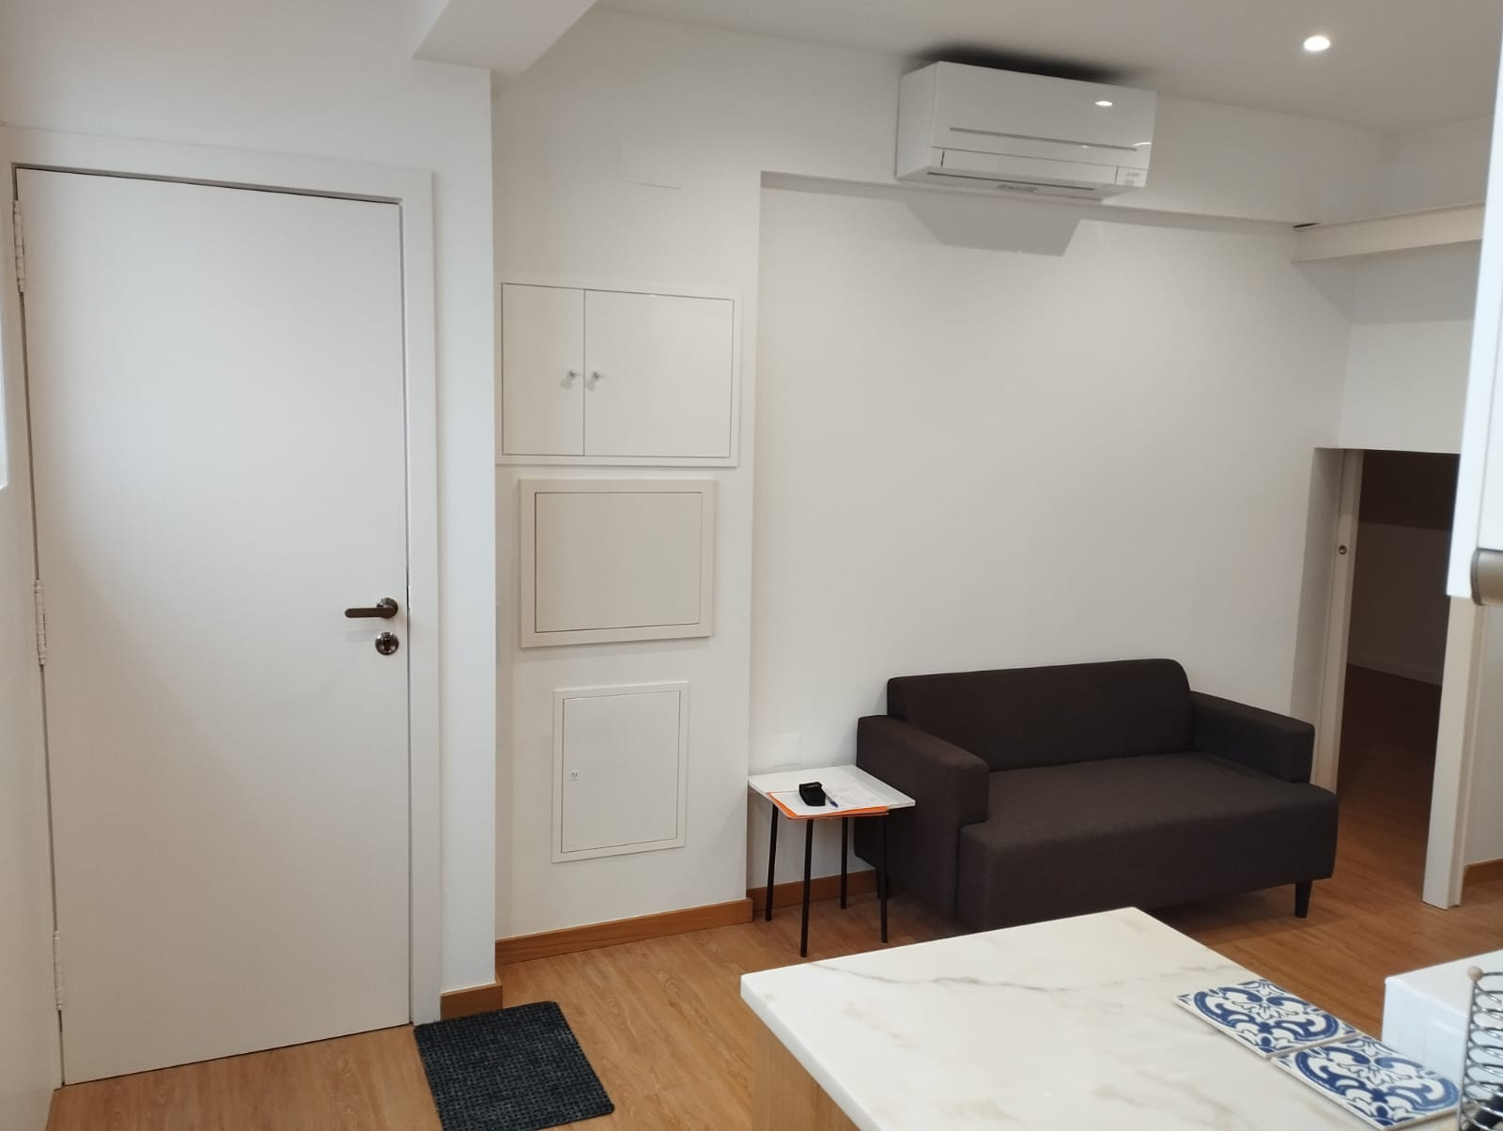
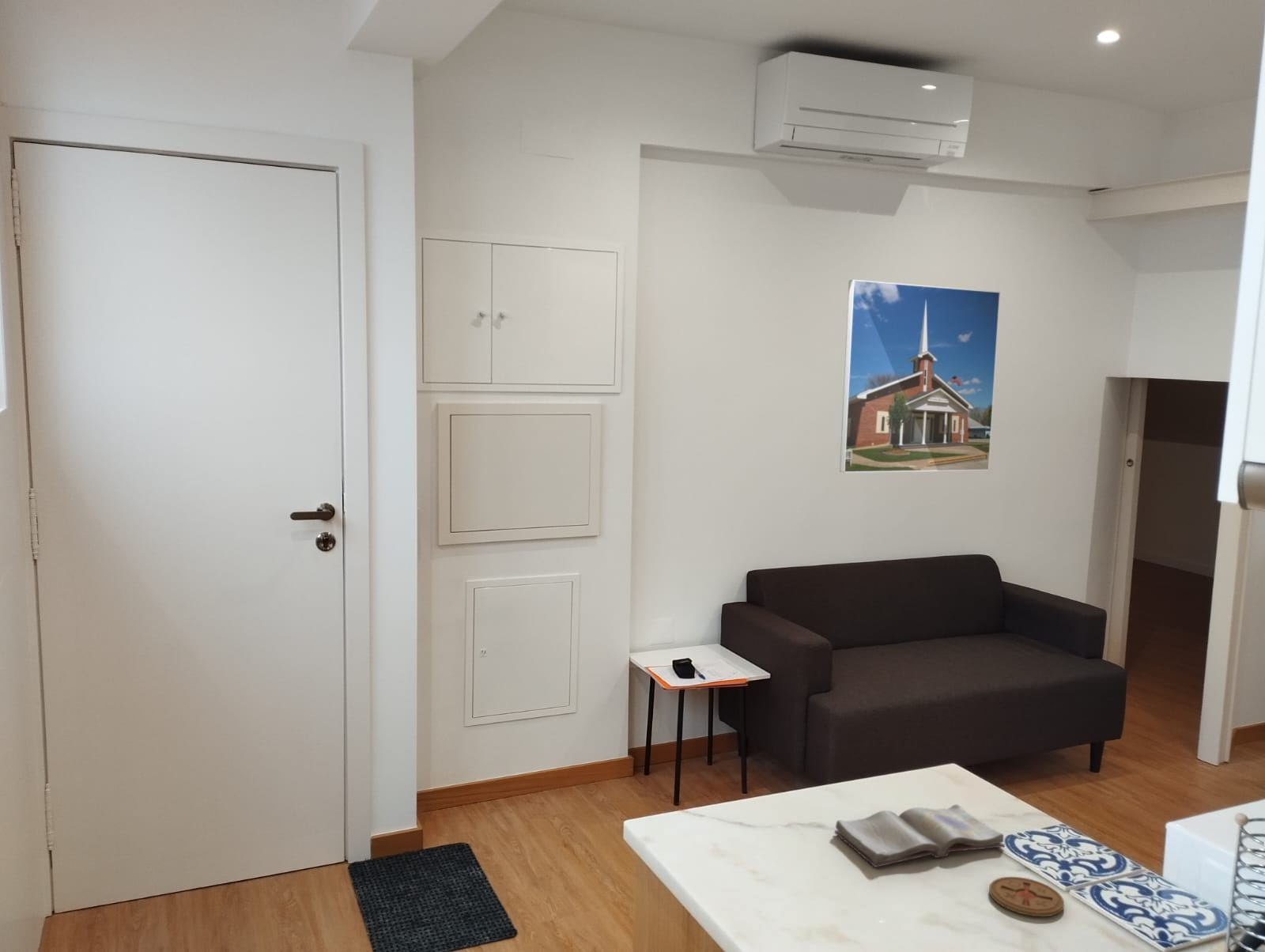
+ coaster [988,876,1065,917]
+ diary [834,803,1006,868]
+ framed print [839,279,1001,474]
